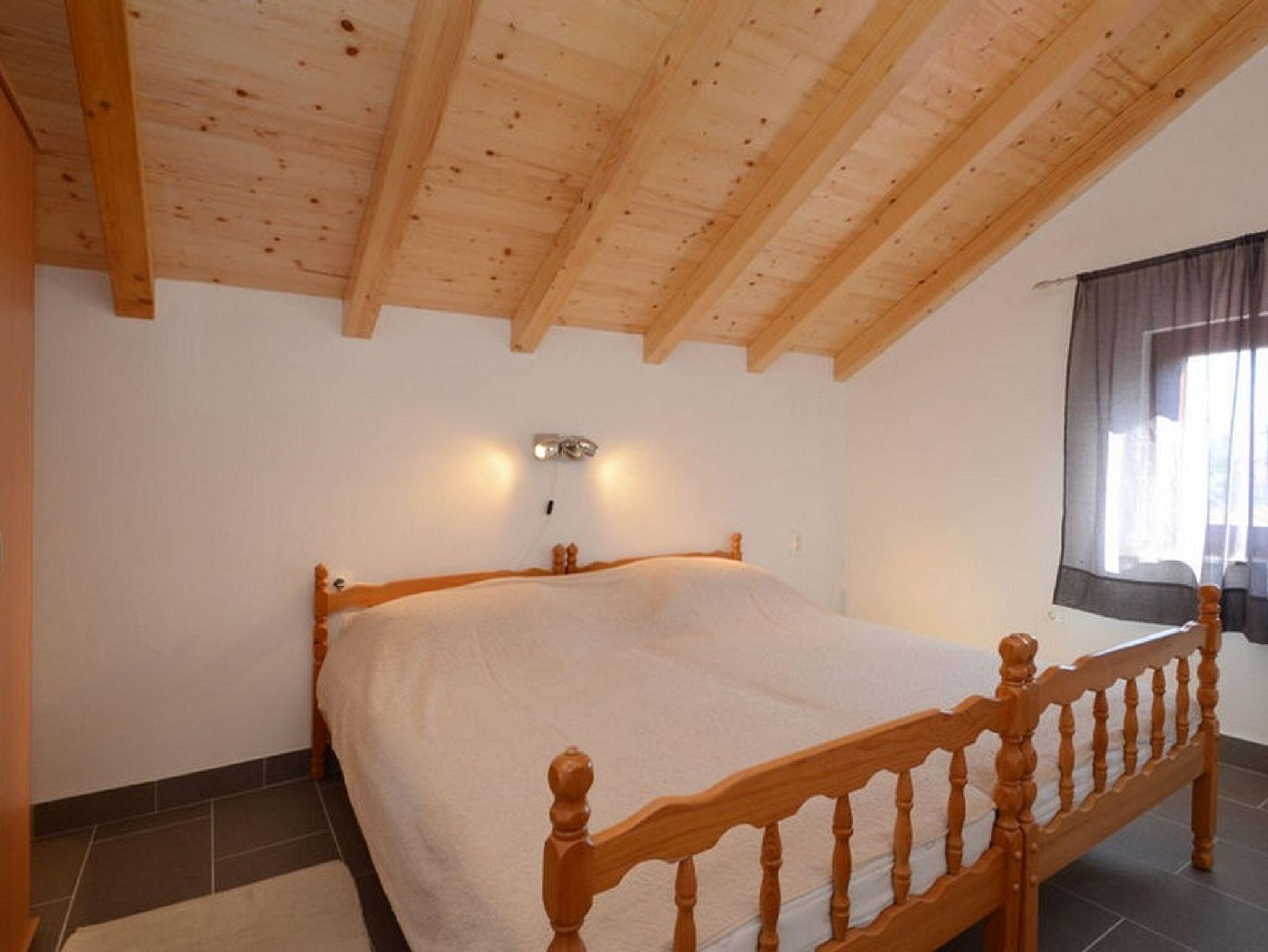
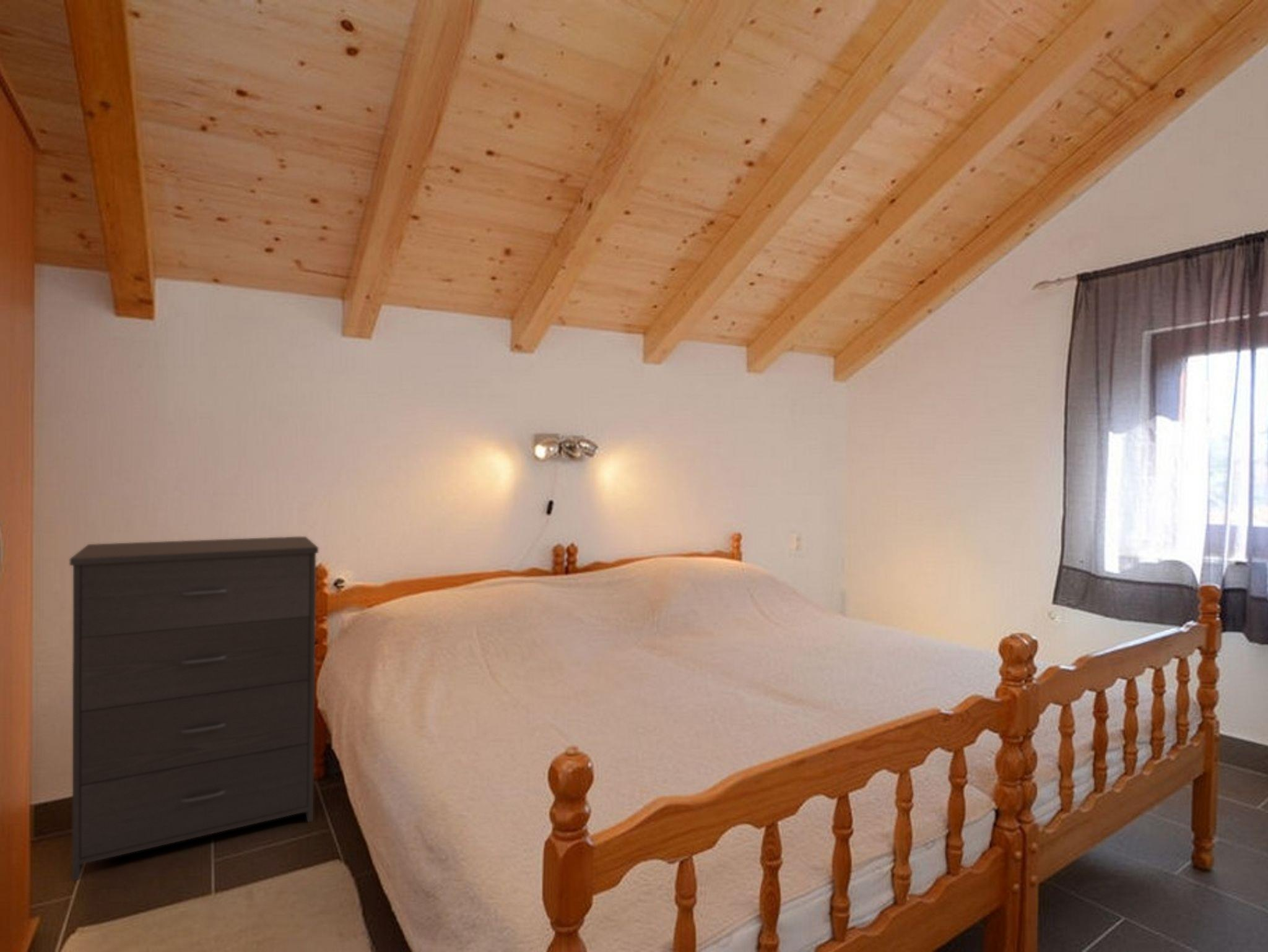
+ dresser [69,536,319,881]
